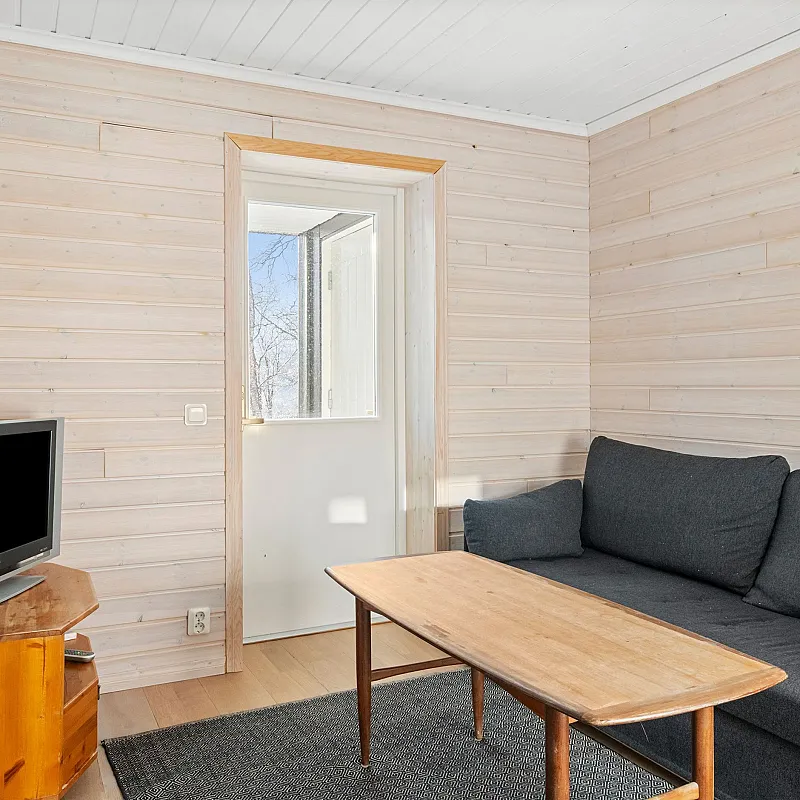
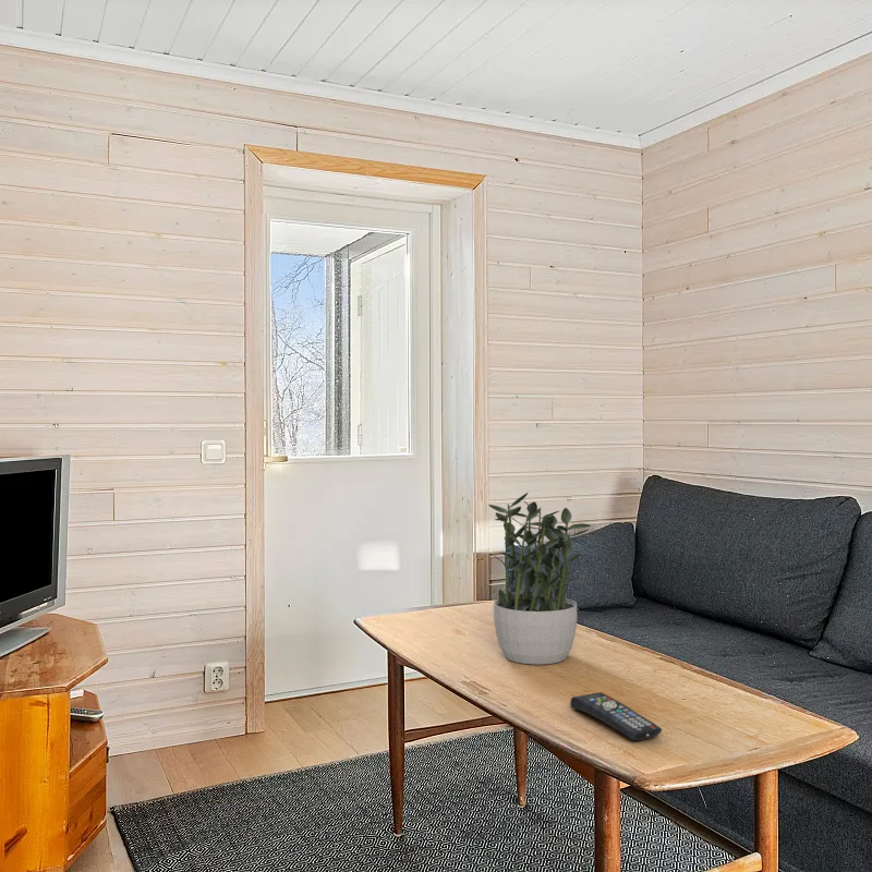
+ potted plant [487,492,592,665]
+ remote control [569,691,663,741]
